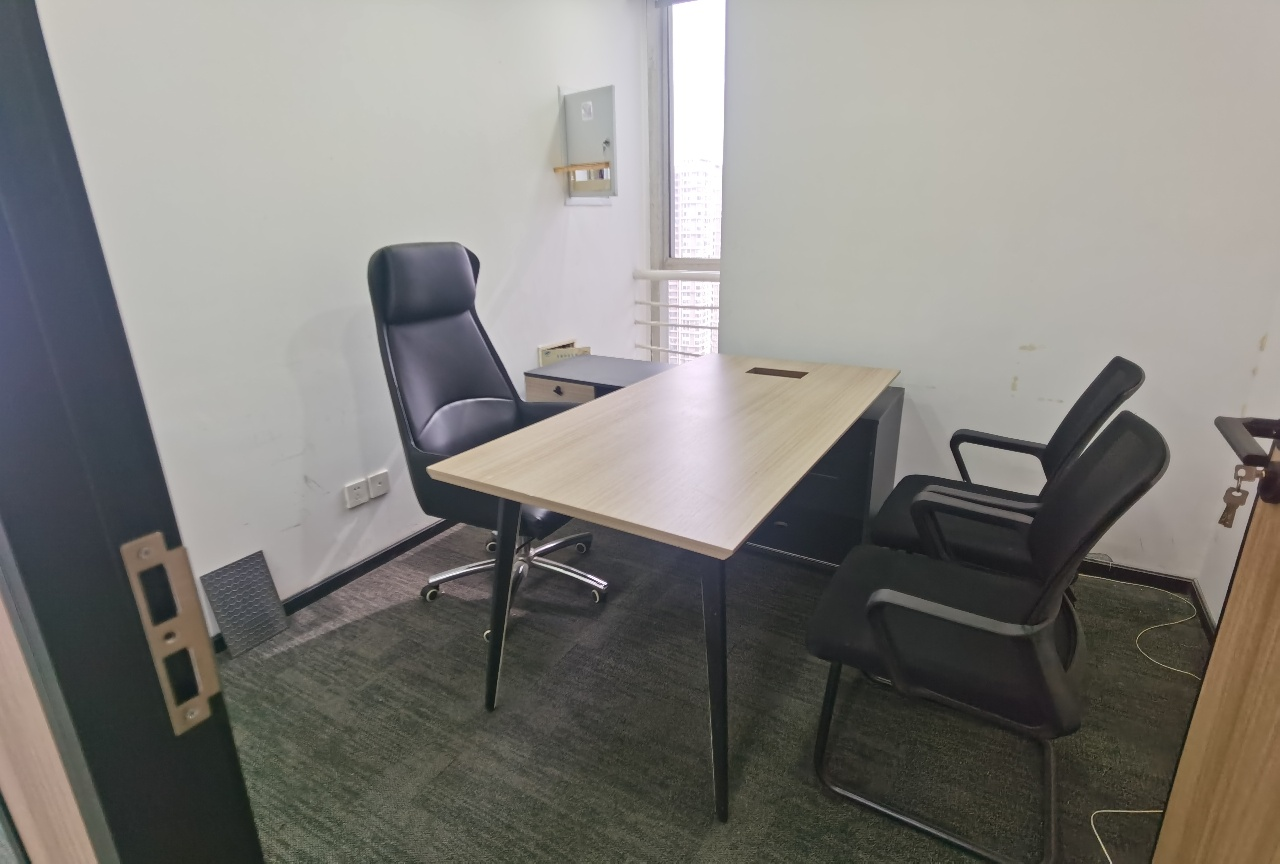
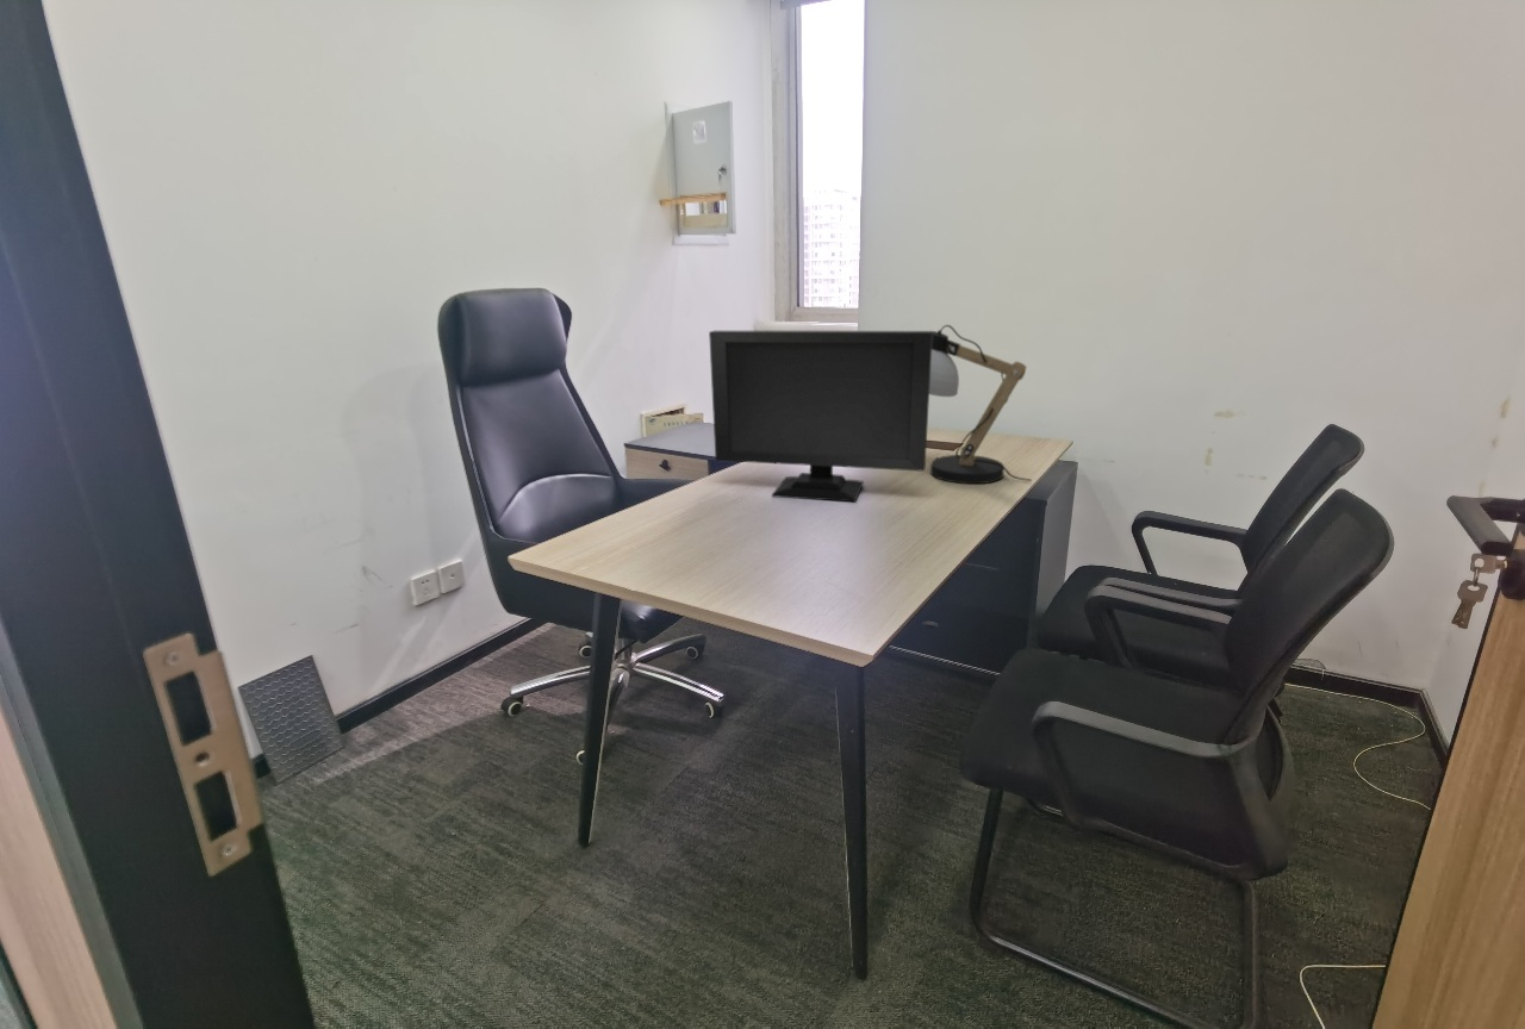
+ desk lamp [929,324,1033,485]
+ computer monitor [708,330,934,503]
